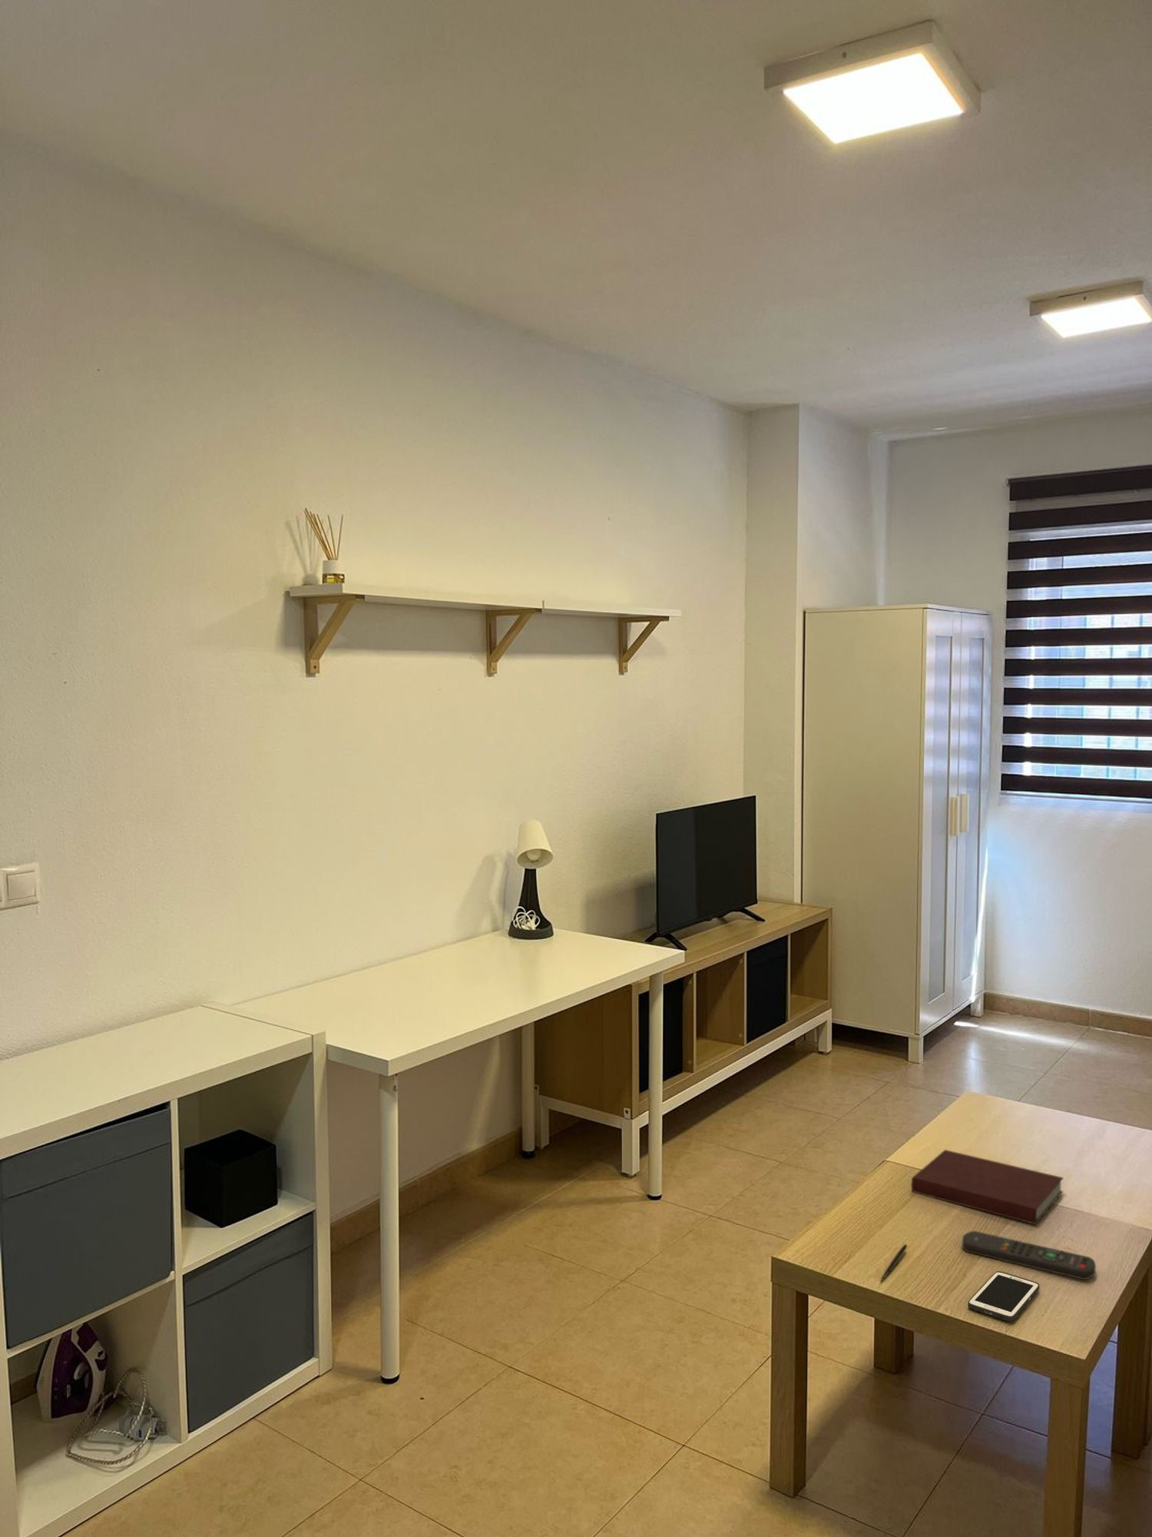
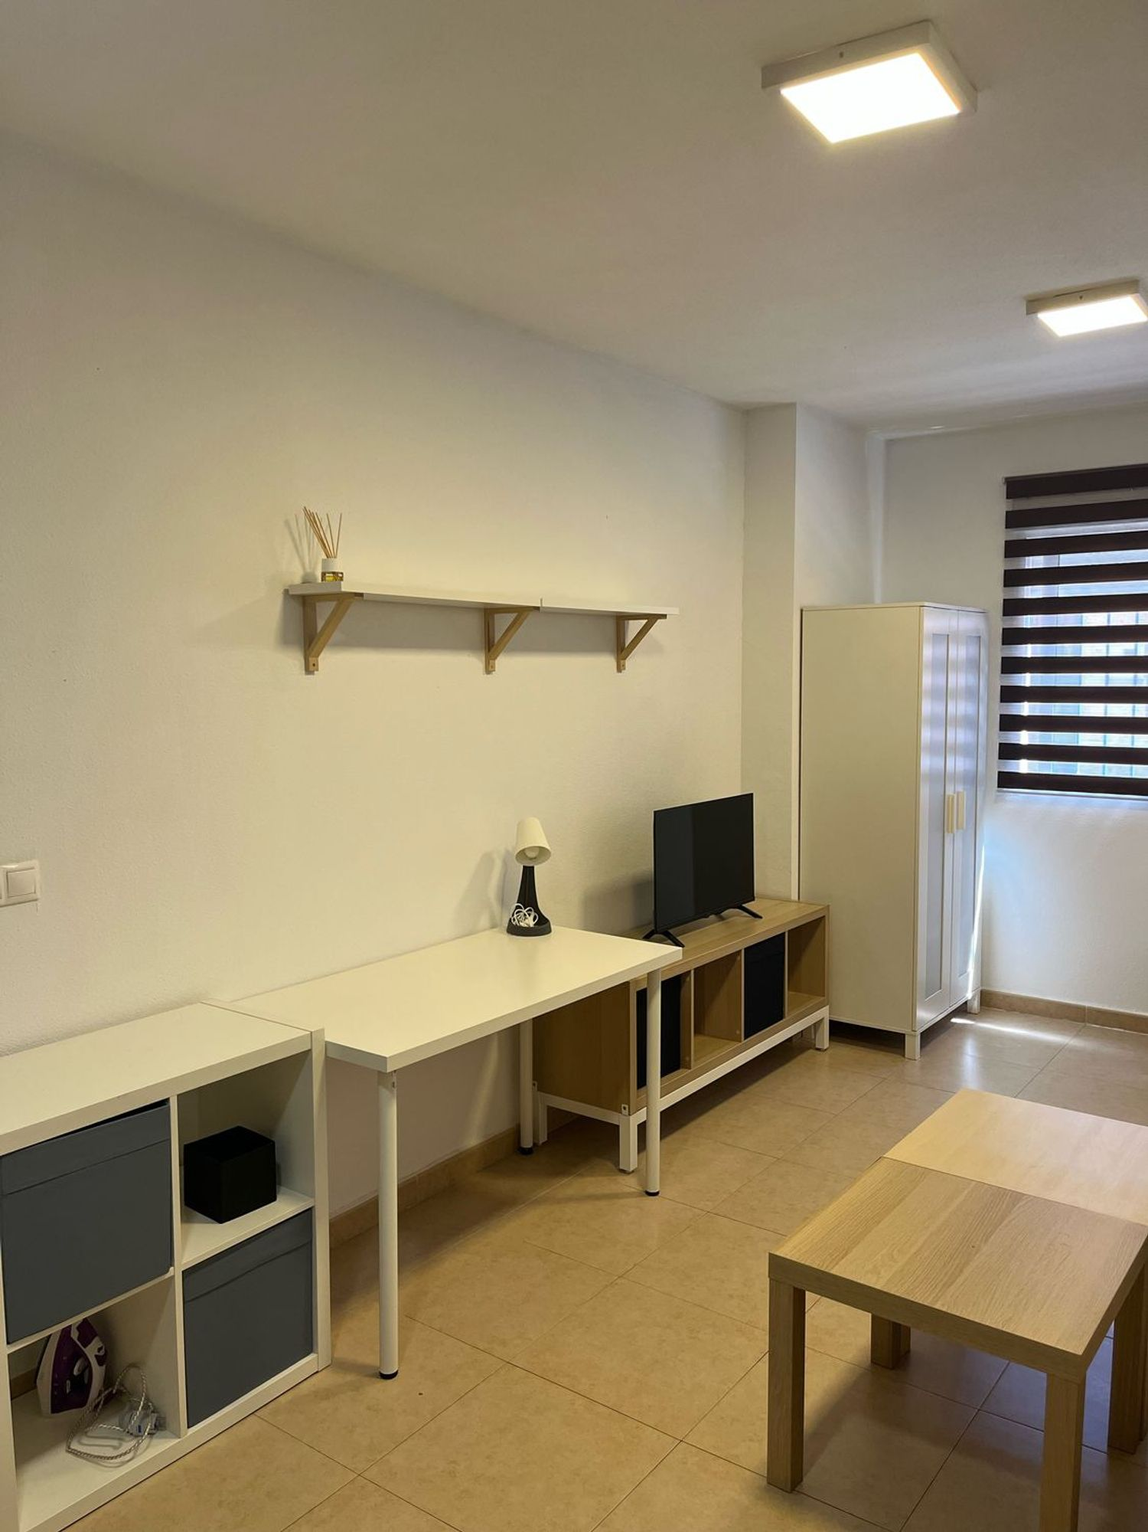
- remote control [962,1231,1096,1280]
- pen [880,1243,908,1282]
- notebook [911,1149,1065,1225]
- cell phone [967,1271,1039,1322]
